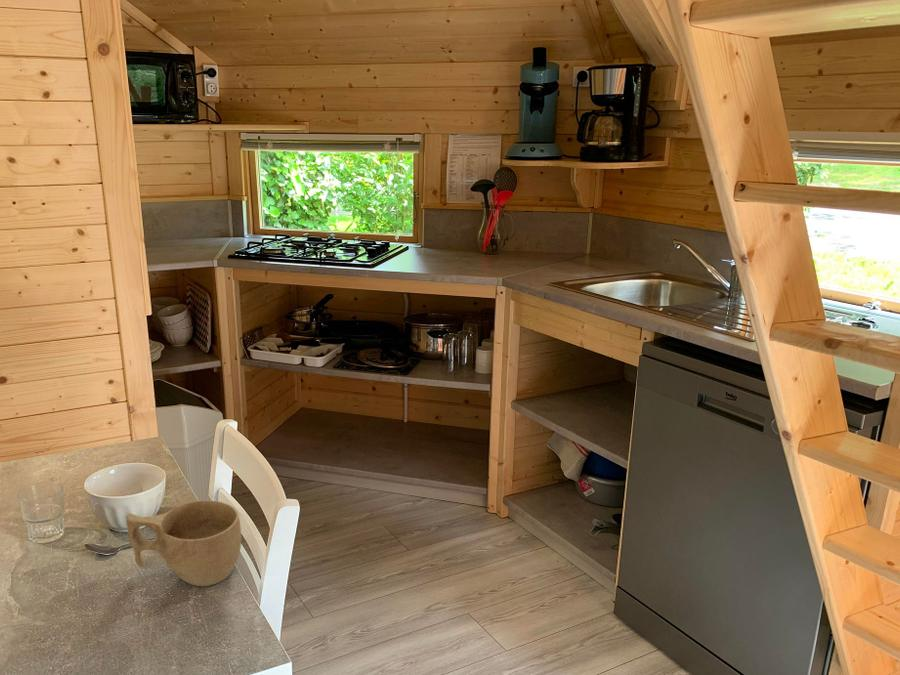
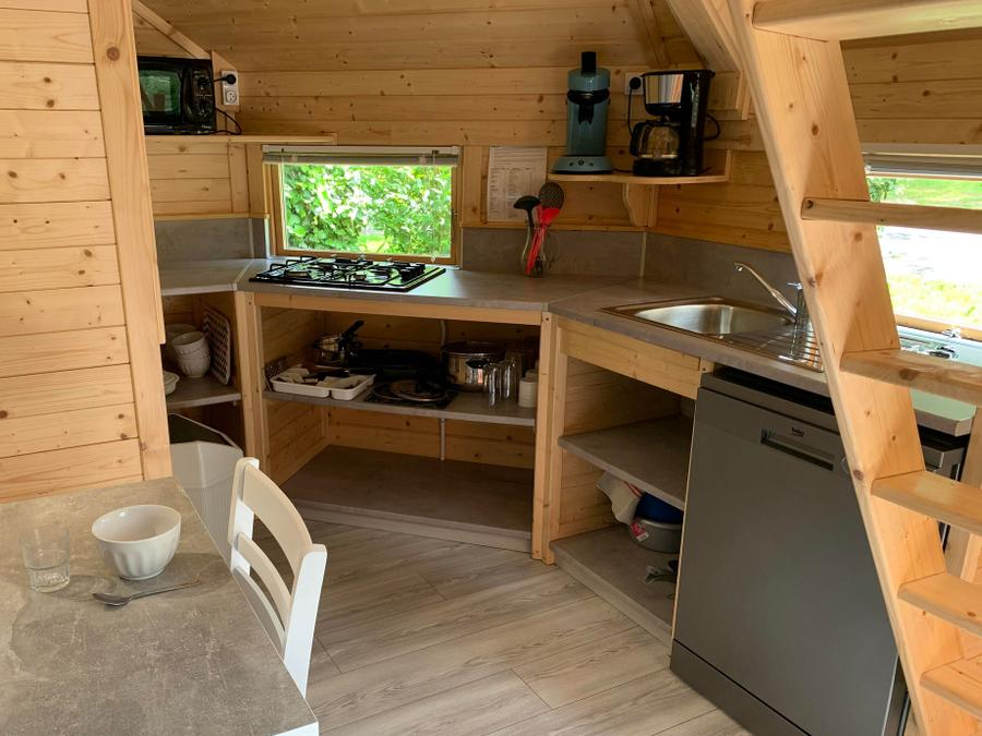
- cup [125,499,242,587]
